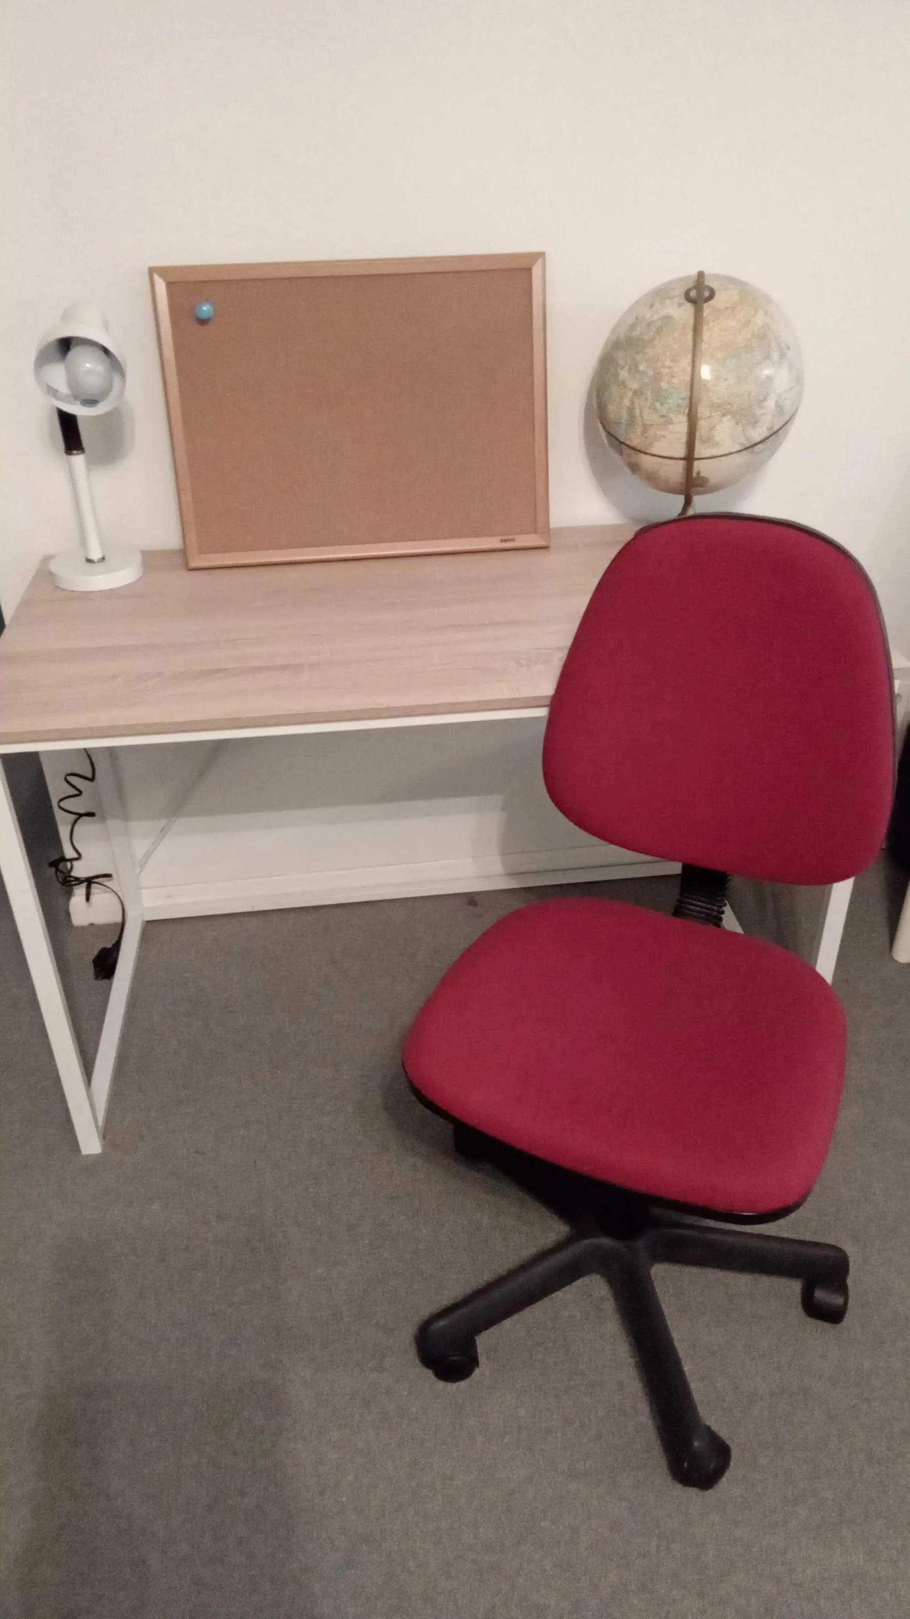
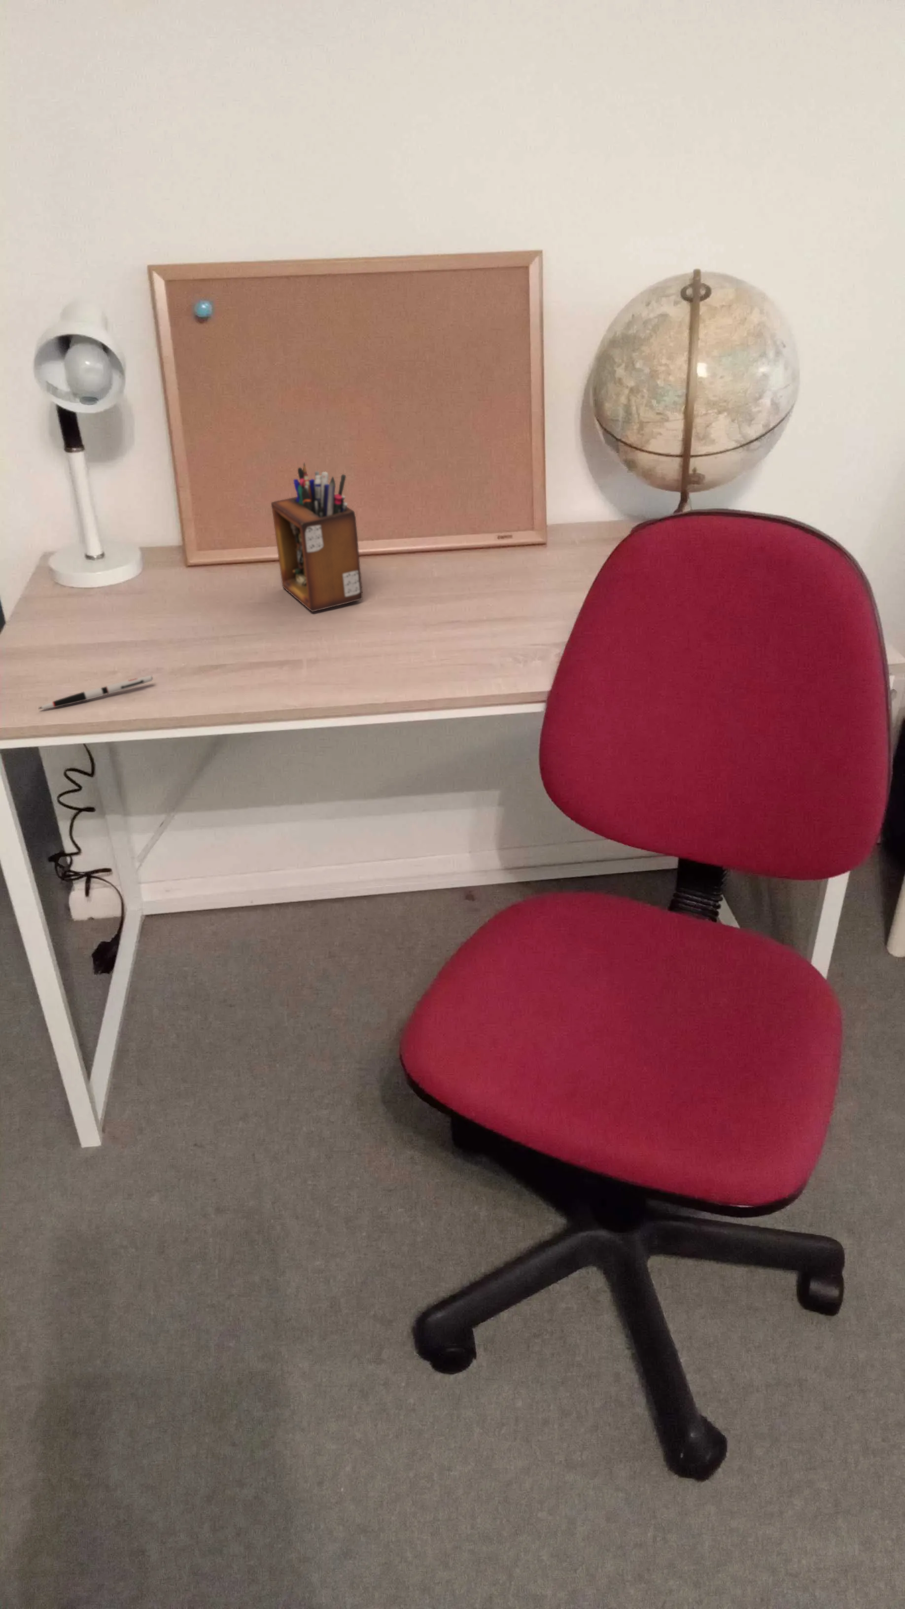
+ pen [38,675,154,709]
+ desk organizer [271,462,364,612]
